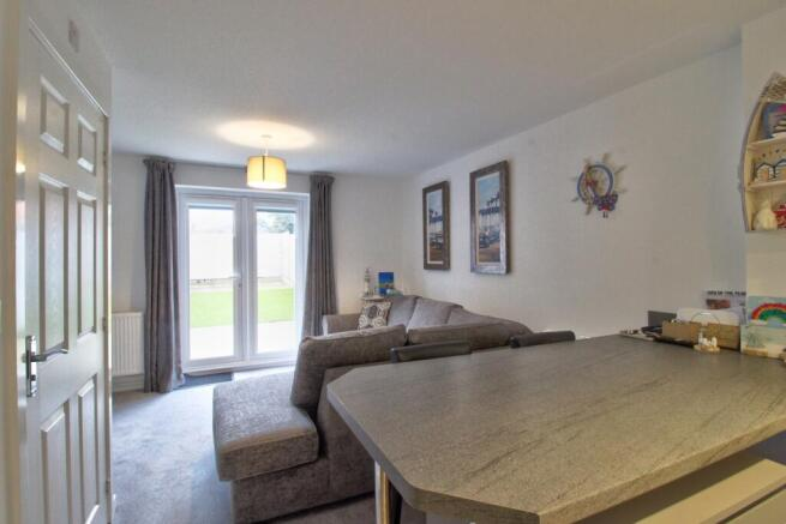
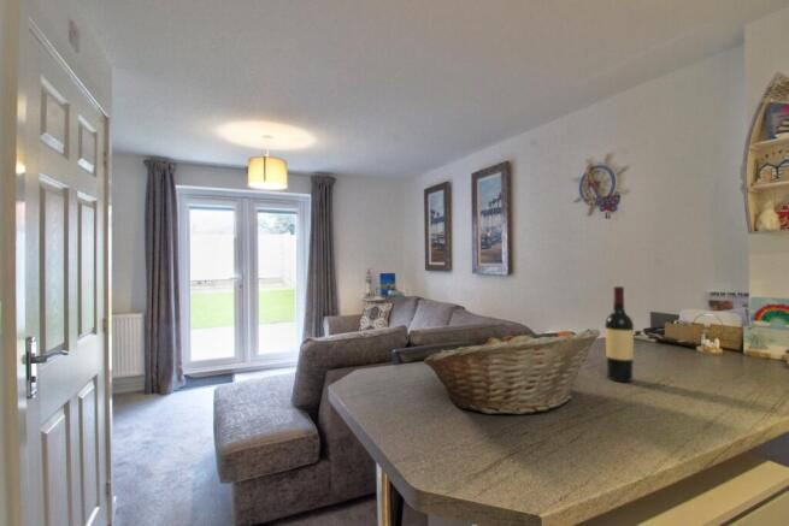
+ fruit basket [423,327,602,415]
+ wine bottle [603,285,635,383]
